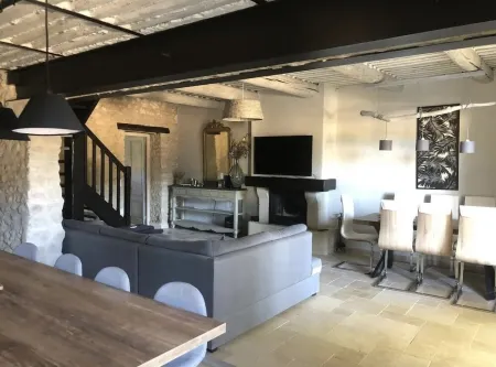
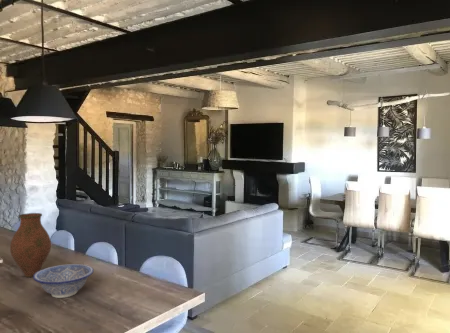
+ vase [9,212,52,278]
+ decorative bowl [32,263,95,299]
